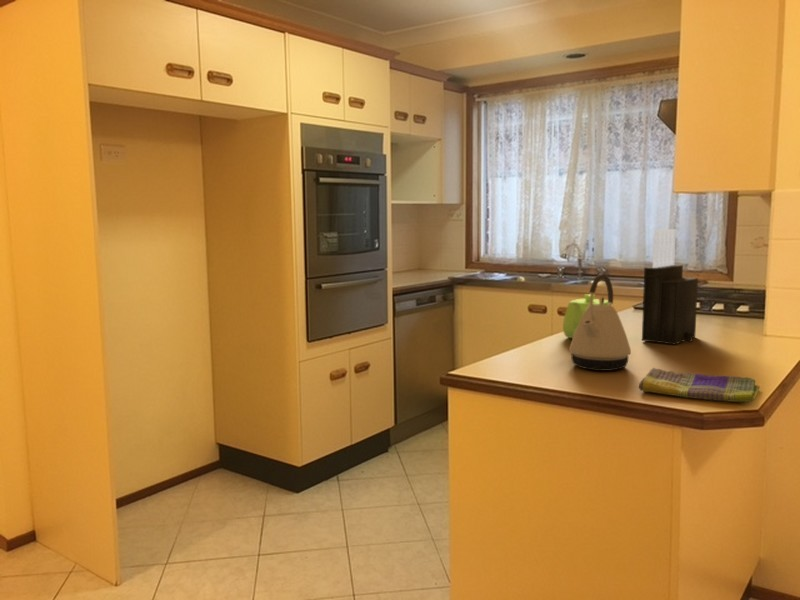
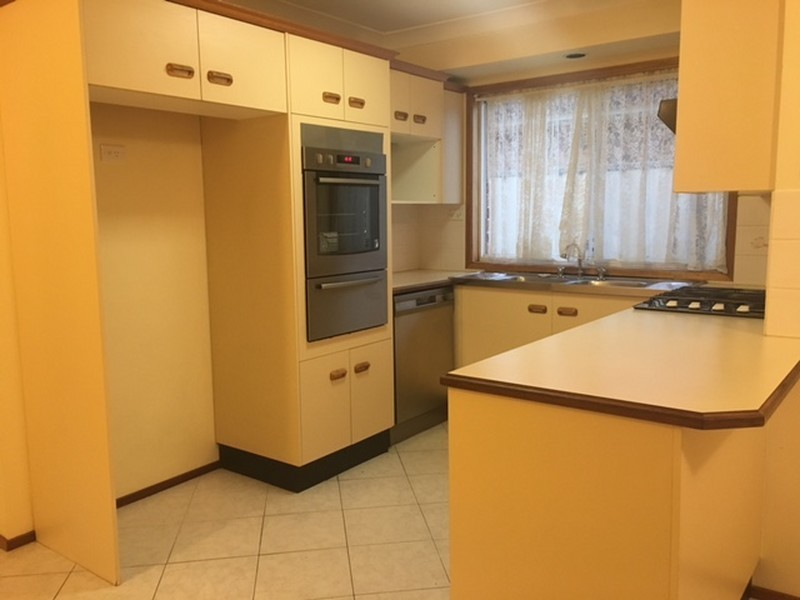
- teapot [562,293,609,339]
- kettle [568,273,632,372]
- dish towel [638,367,761,403]
- knife block [641,228,699,346]
